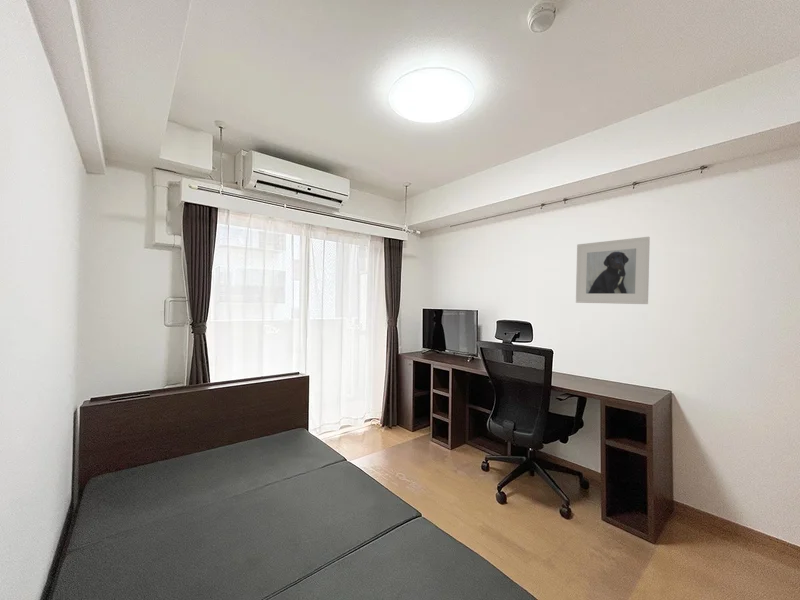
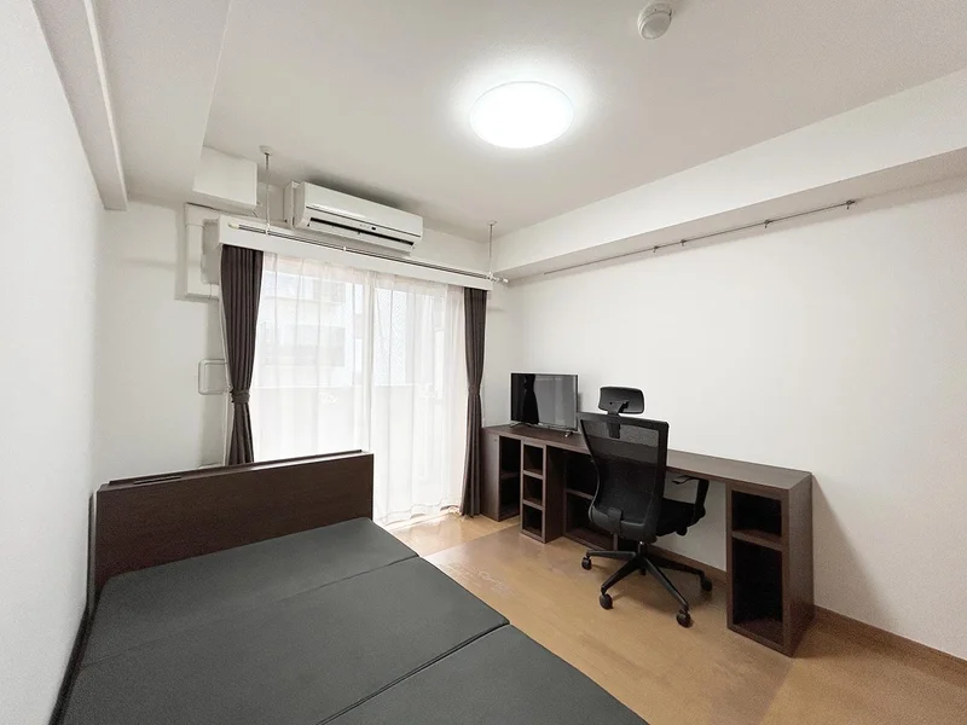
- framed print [575,236,651,305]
